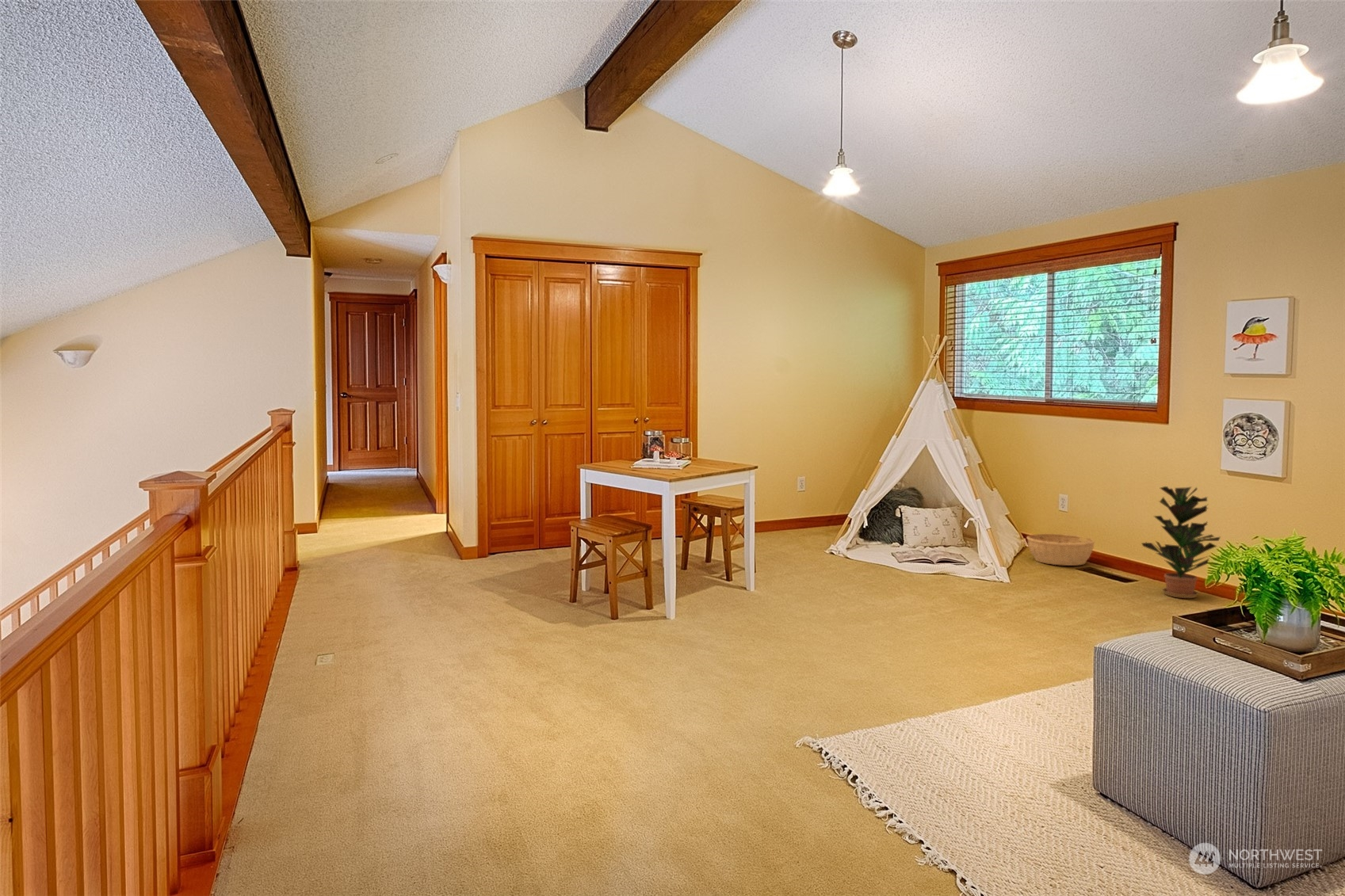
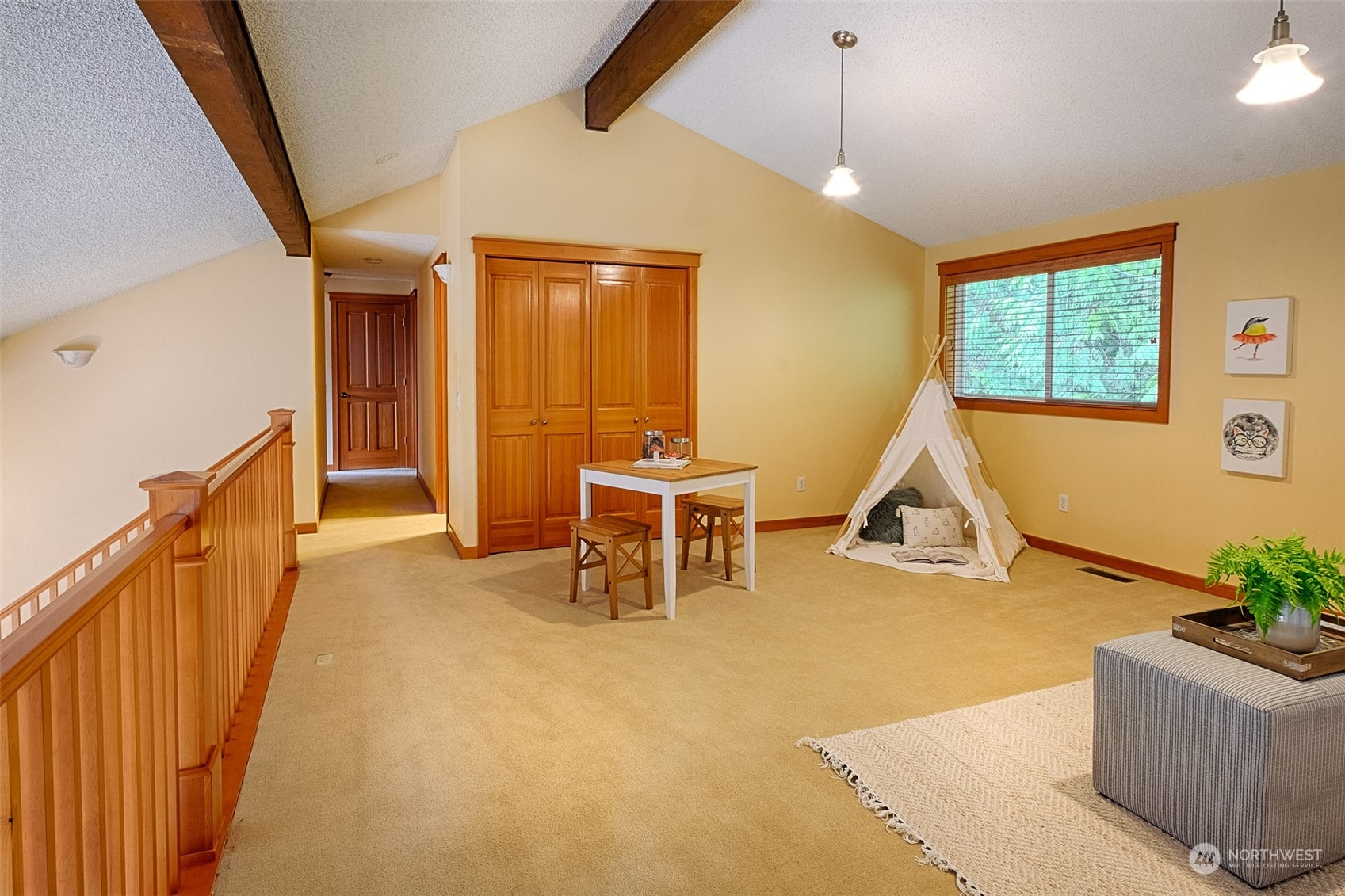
- basket [1026,533,1096,566]
- potted plant [1141,486,1221,599]
